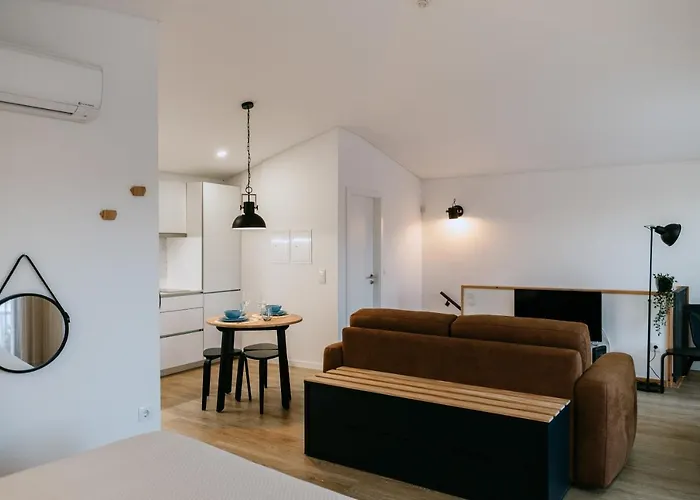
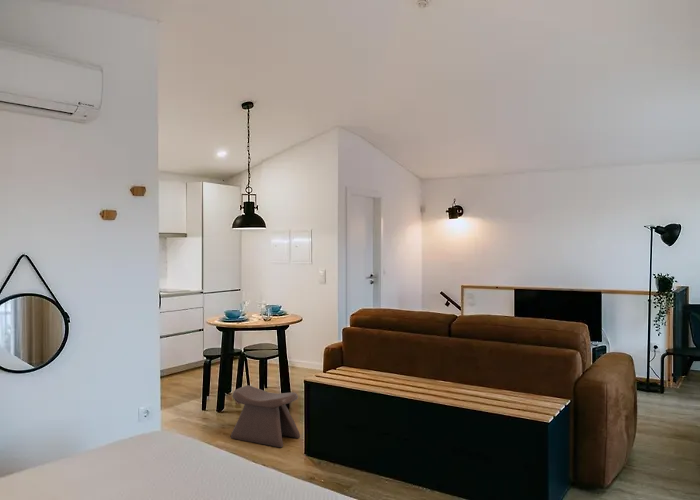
+ stool [230,384,301,448]
